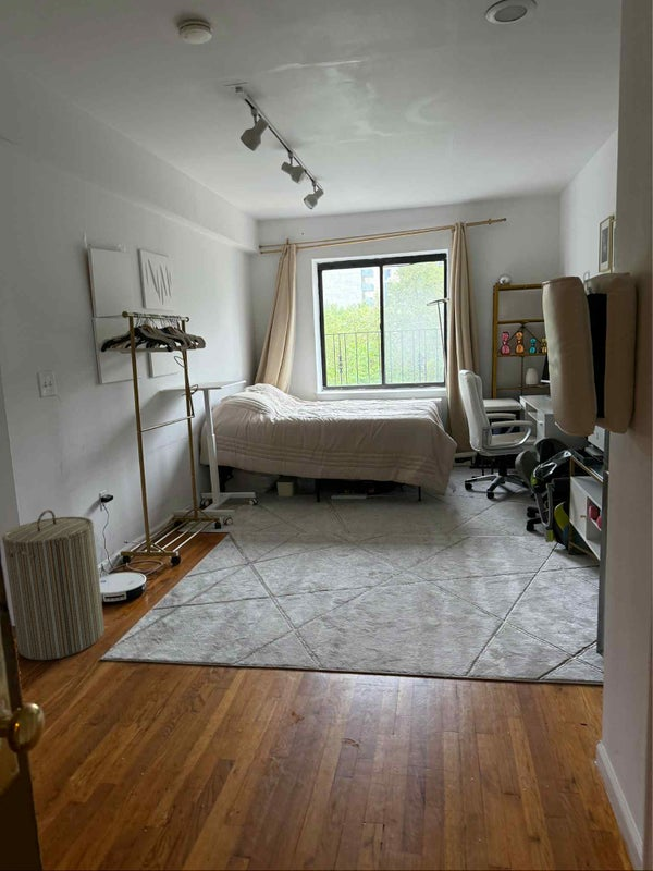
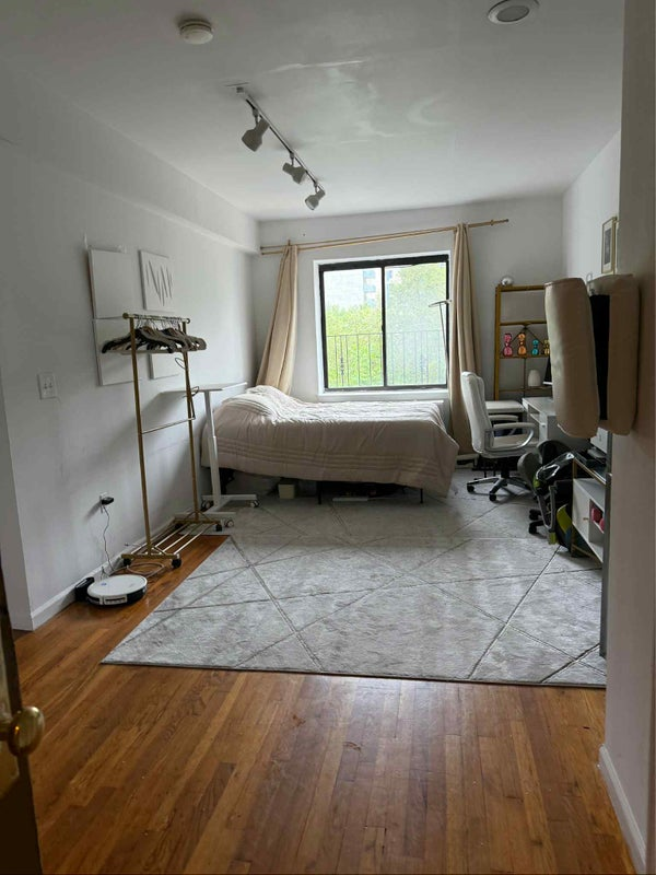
- laundry hamper [1,508,106,661]
